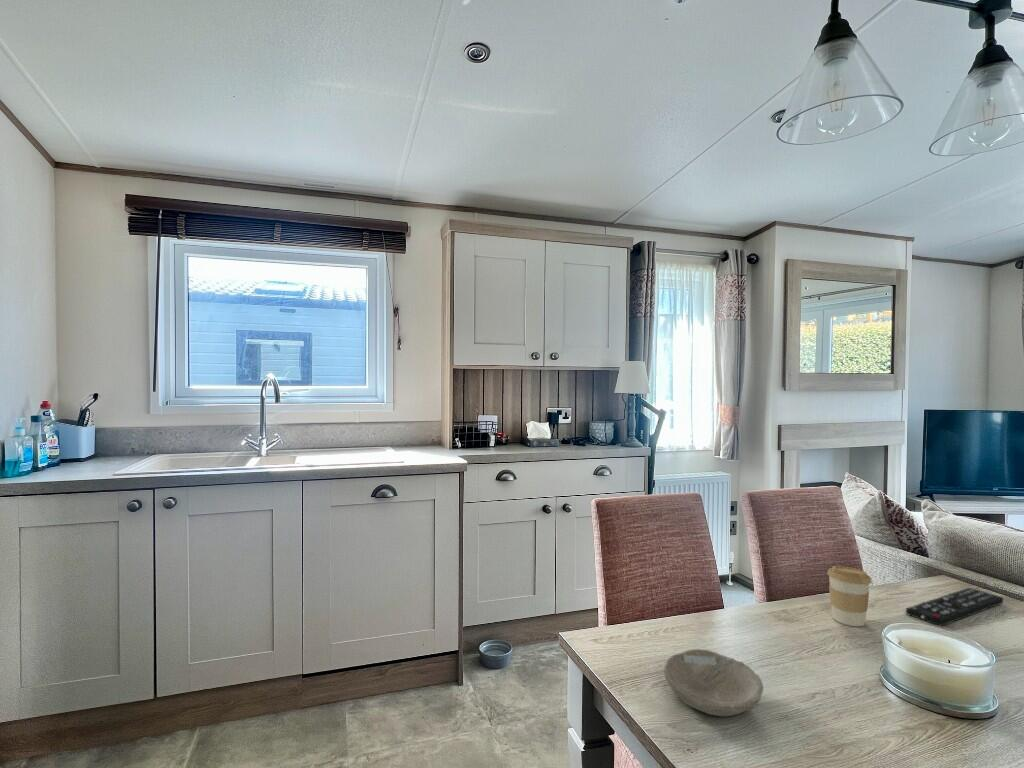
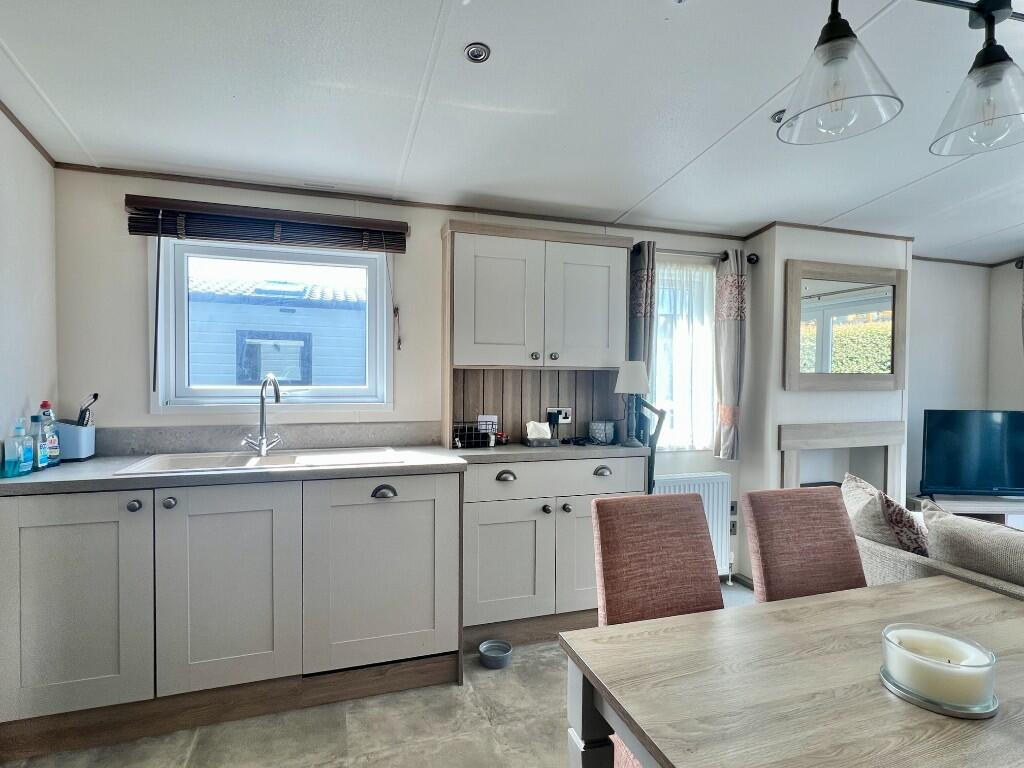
- coffee cup [826,565,873,627]
- remote control [905,587,1004,627]
- bowl [663,648,764,717]
